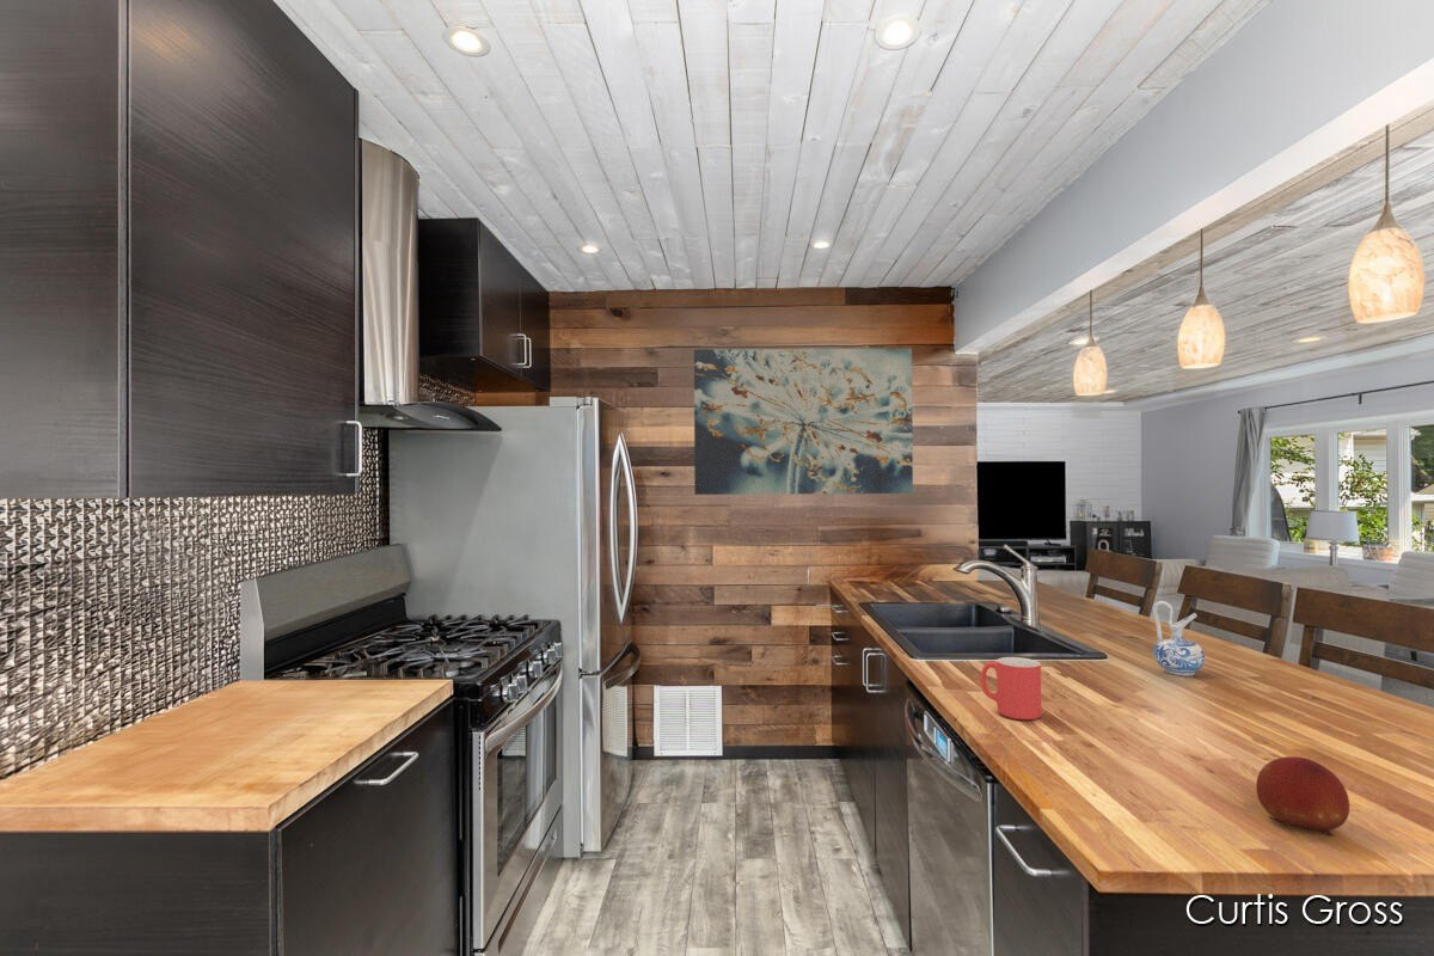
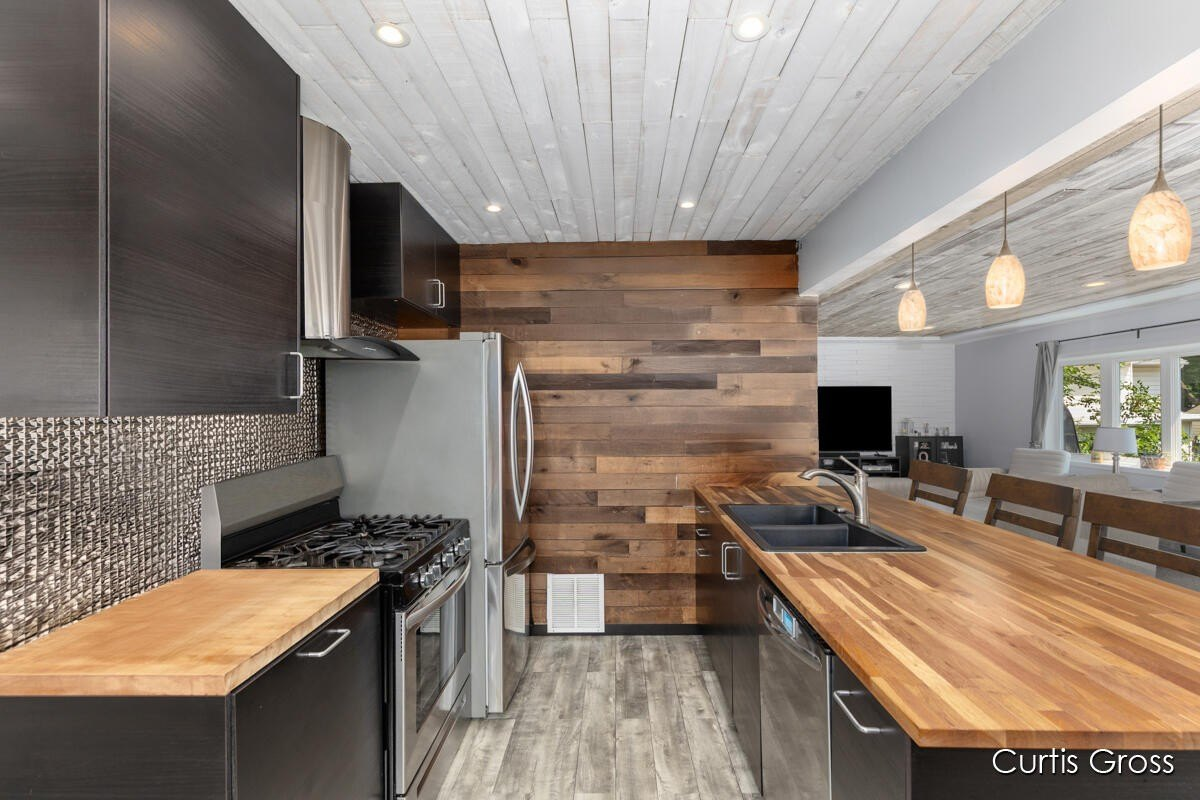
- ceramic pitcher [1152,600,1206,676]
- fruit [1255,755,1350,838]
- mug [980,656,1042,721]
- wall art [693,347,914,496]
